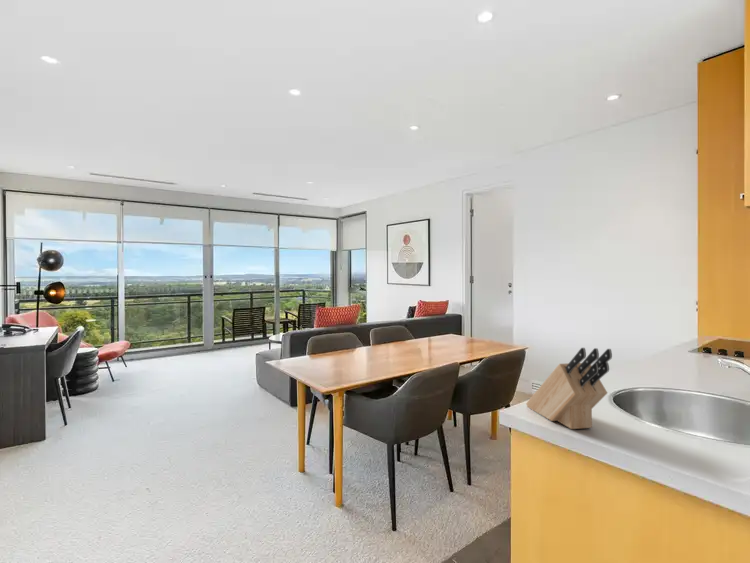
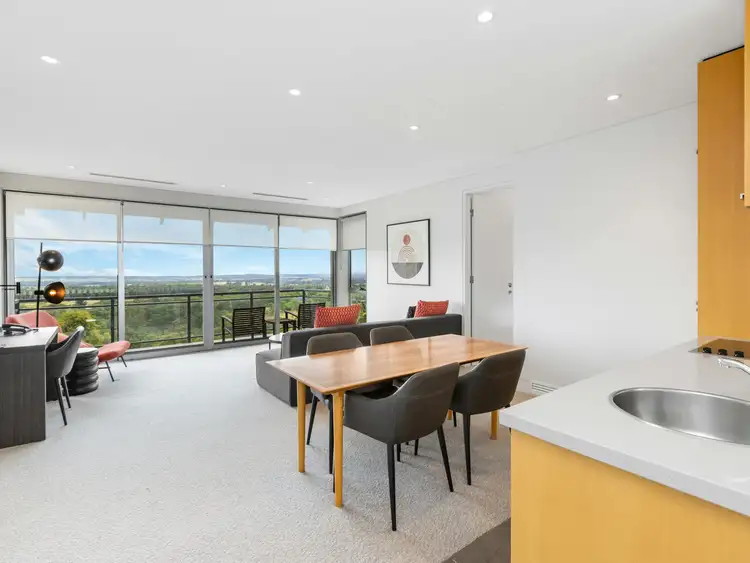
- knife block [525,347,613,430]
